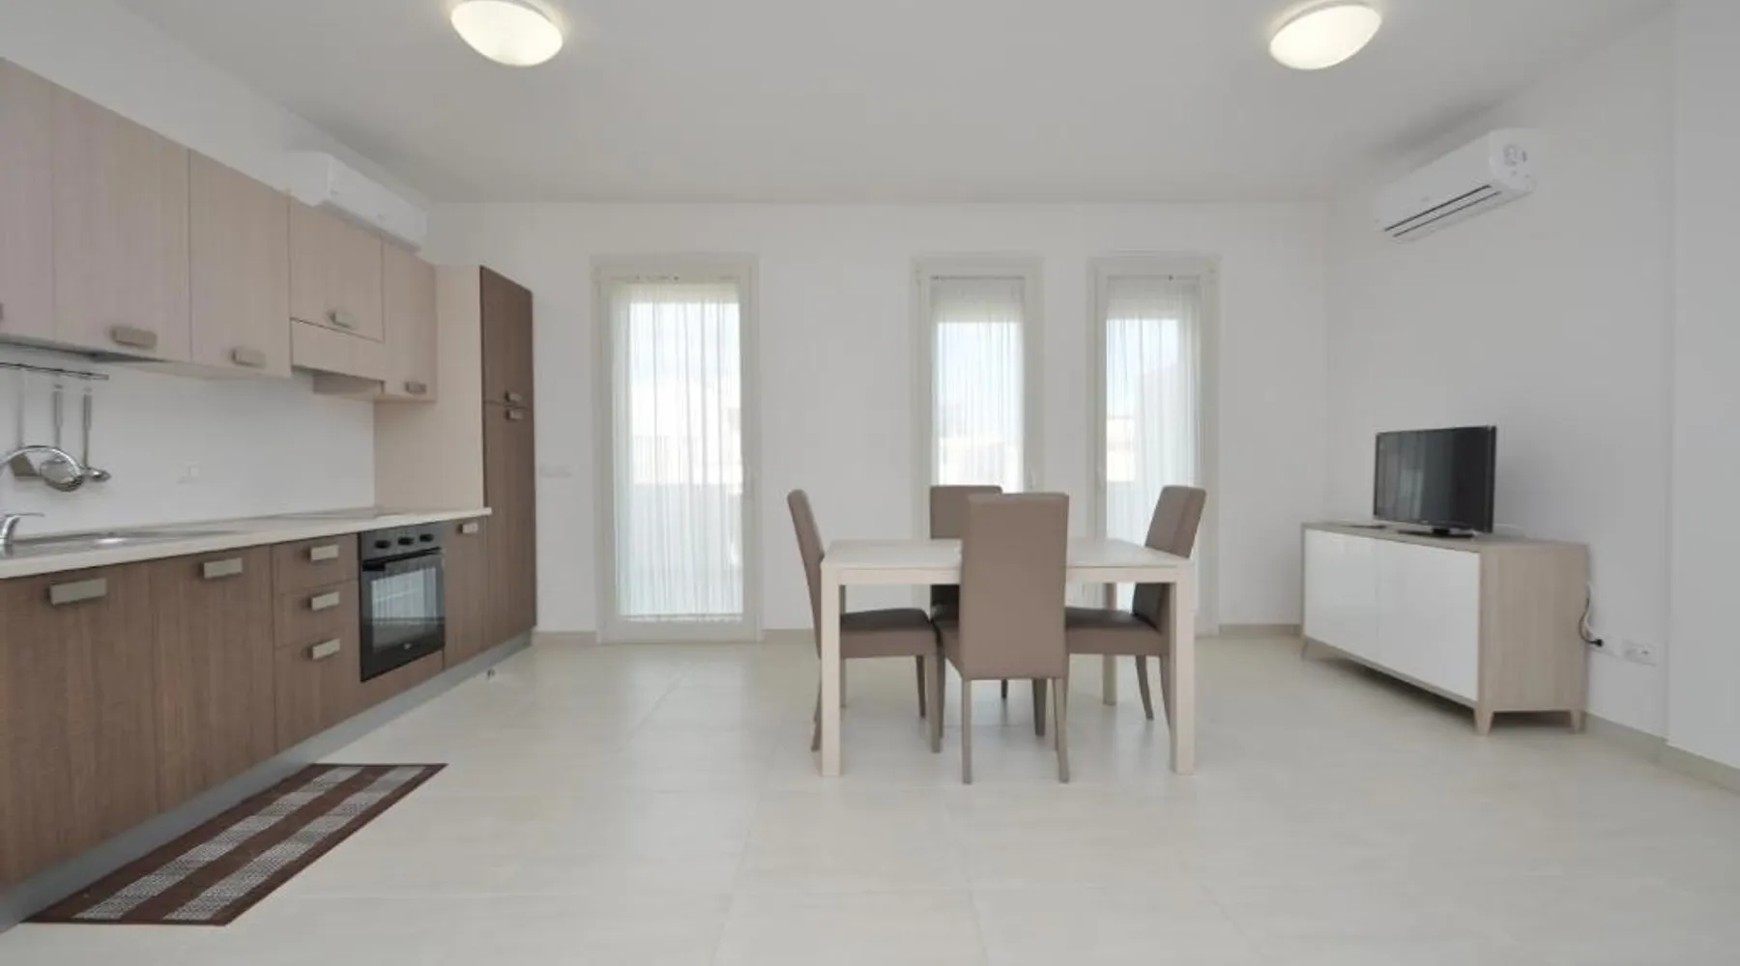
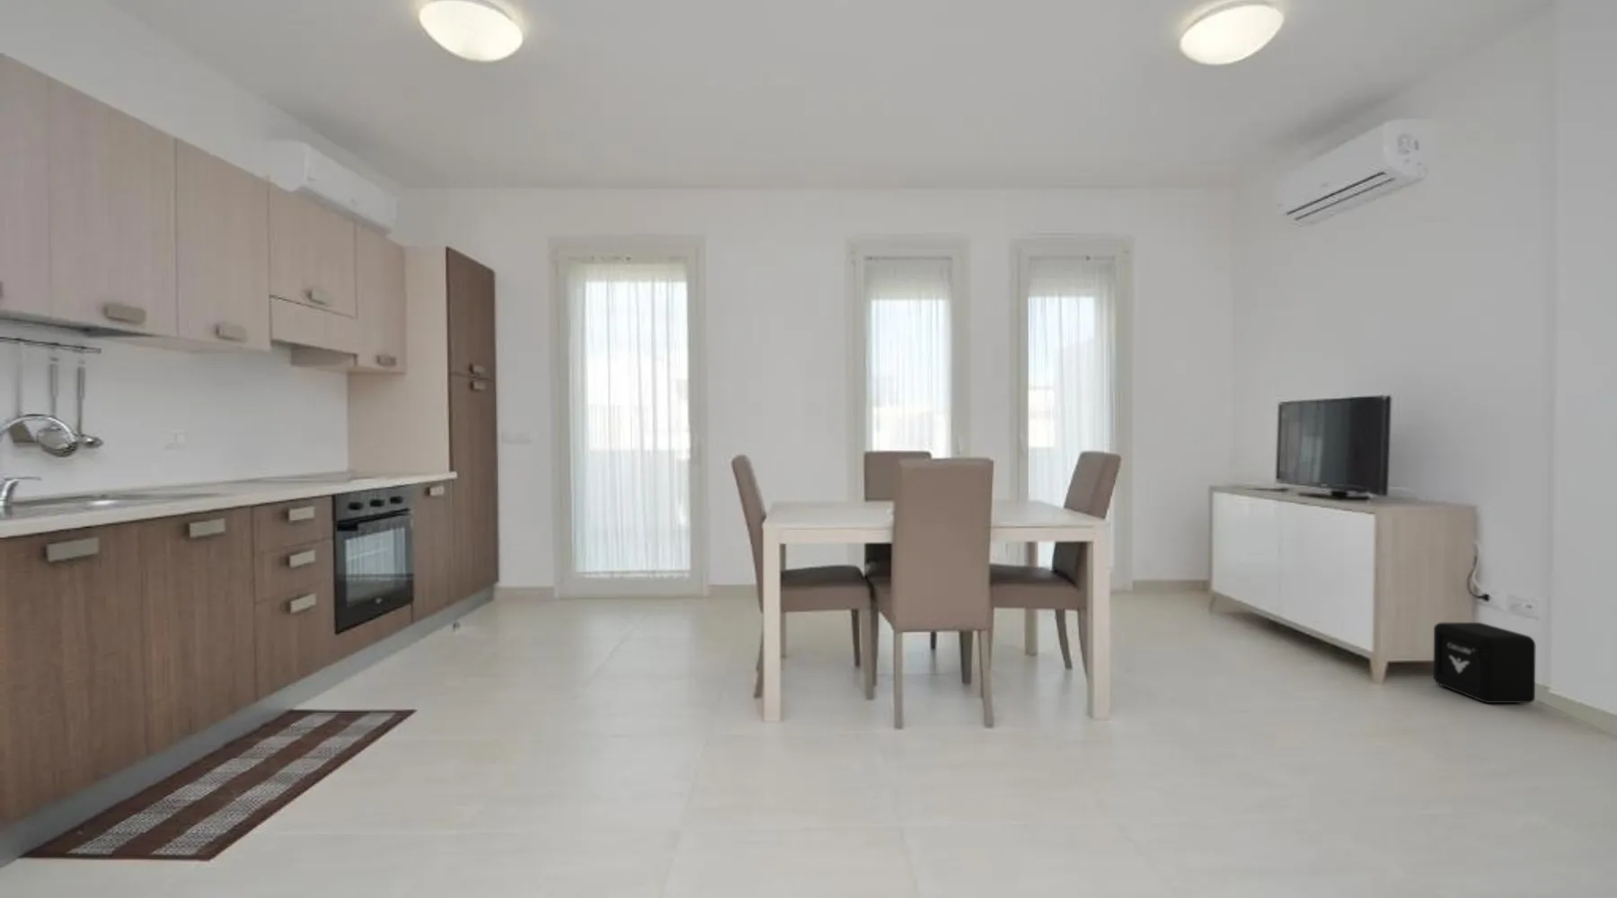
+ air purifier [1432,622,1536,704]
